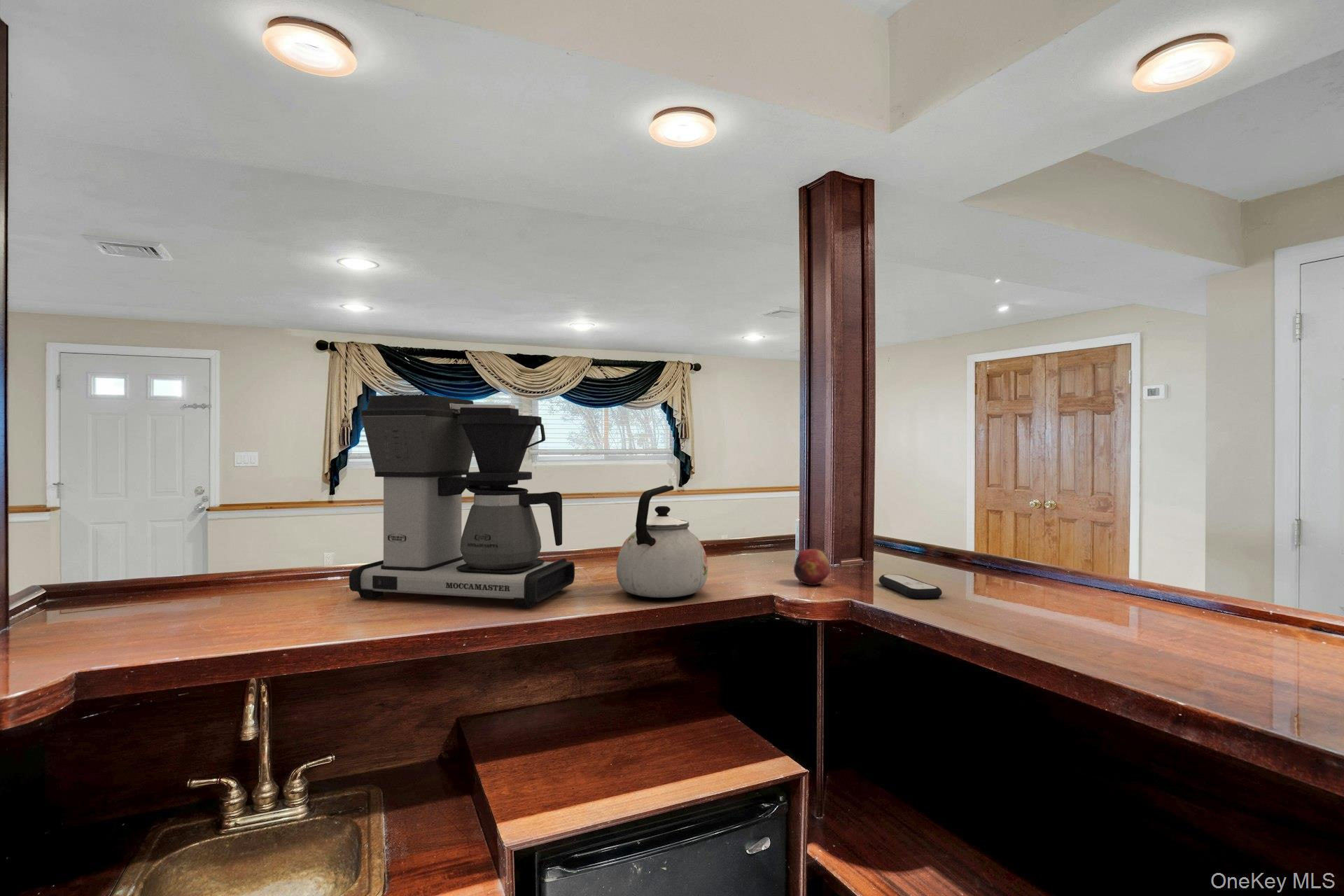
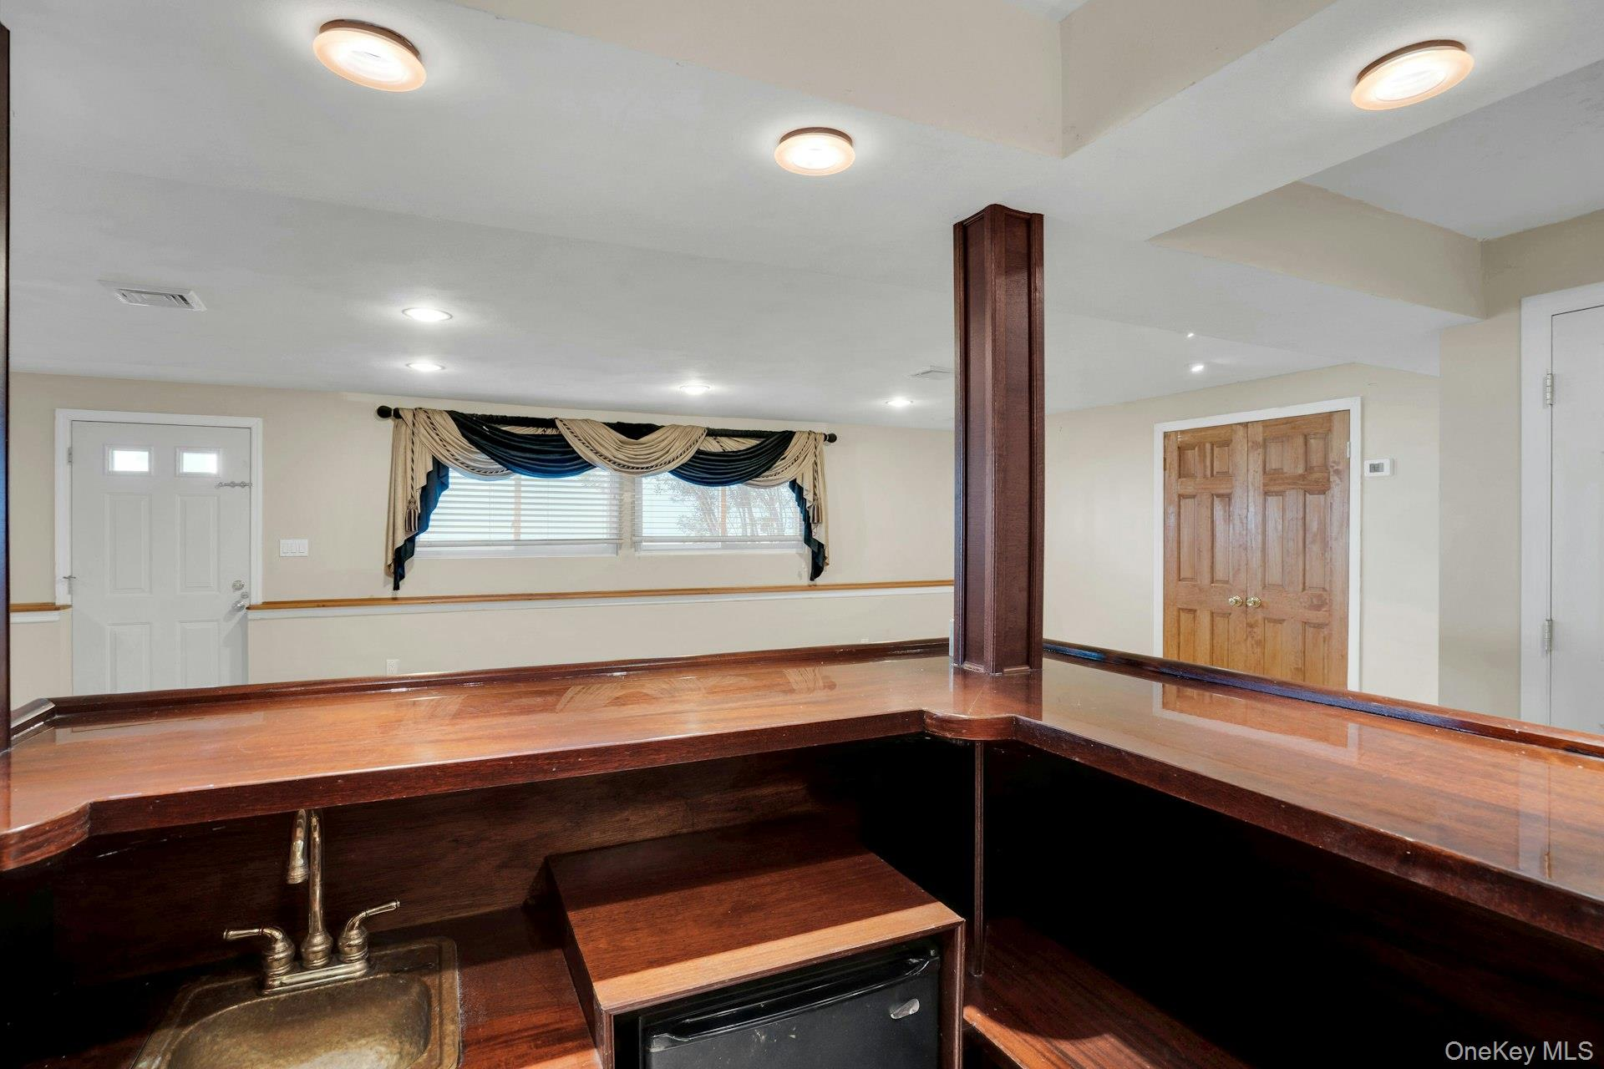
- coffee maker [349,394,575,609]
- remote control [879,573,943,599]
- kettle [616,484,708,598]
- fruit [793,548,831,586]
